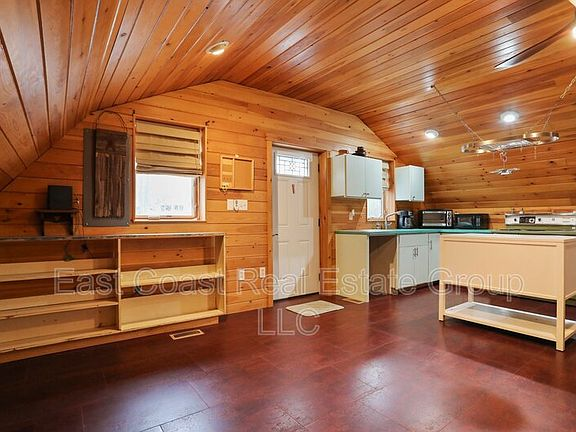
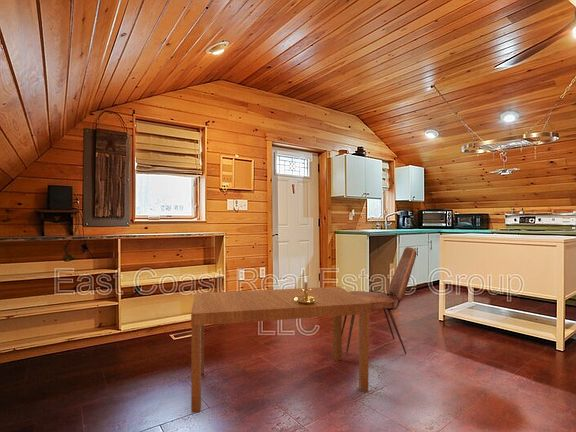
+ dining chair [342,246,418,355]
+ candle holder [295,275,317,304]
+ dining table [190,286,372,414]
